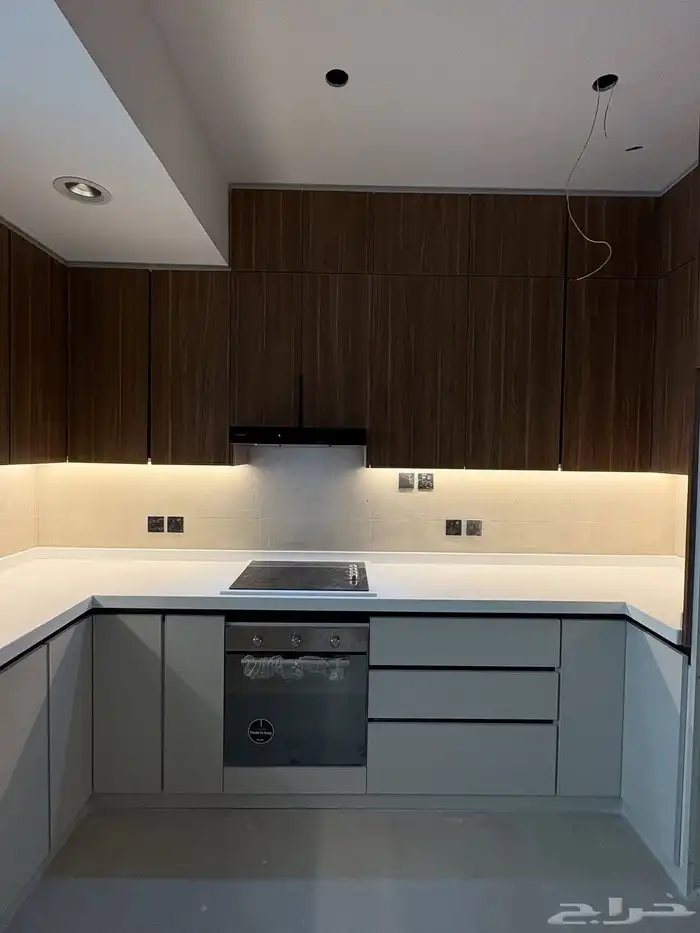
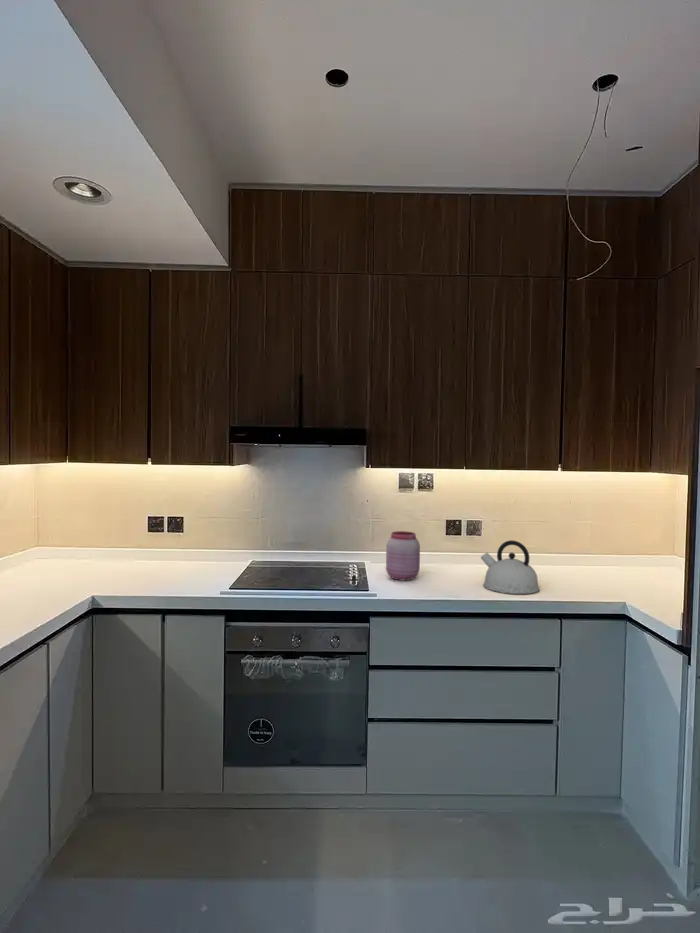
+ kettle [480,539,541,595]
+ jar [385,530,421,581]
